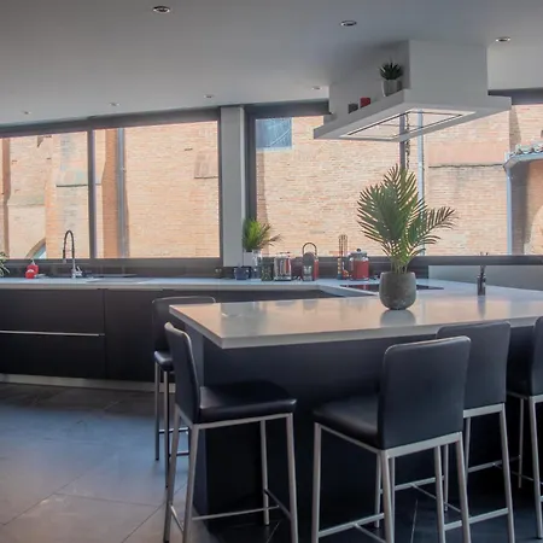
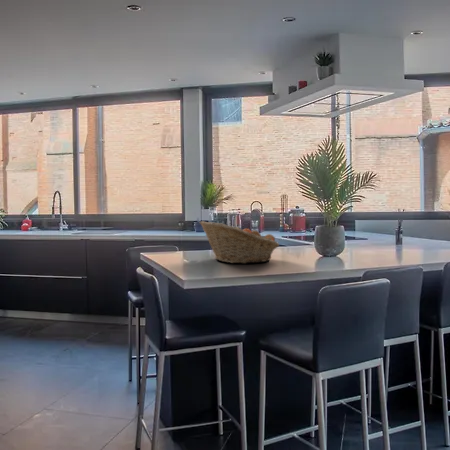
+ fruit basket [199,220,280,264]
